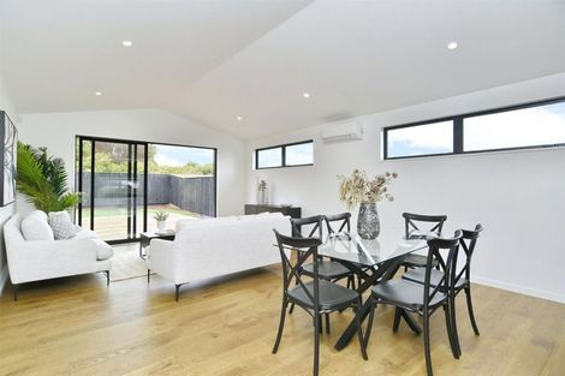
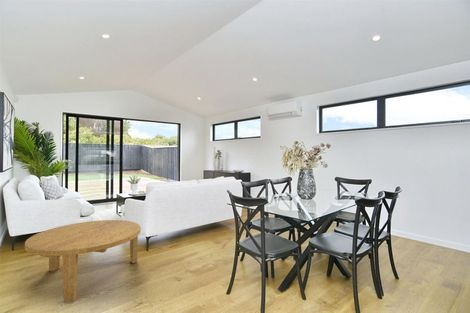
+ coffee table [24,219,142,304]
